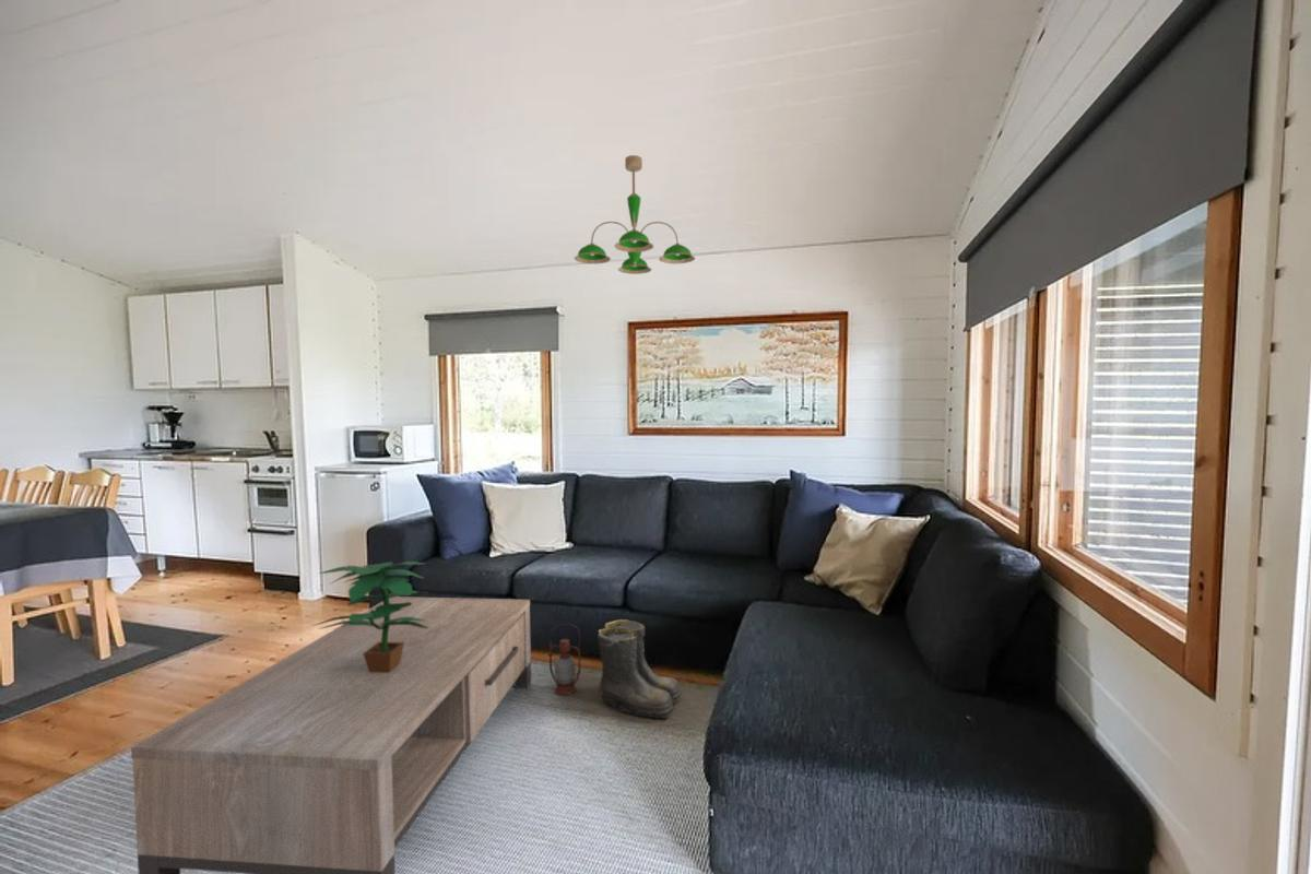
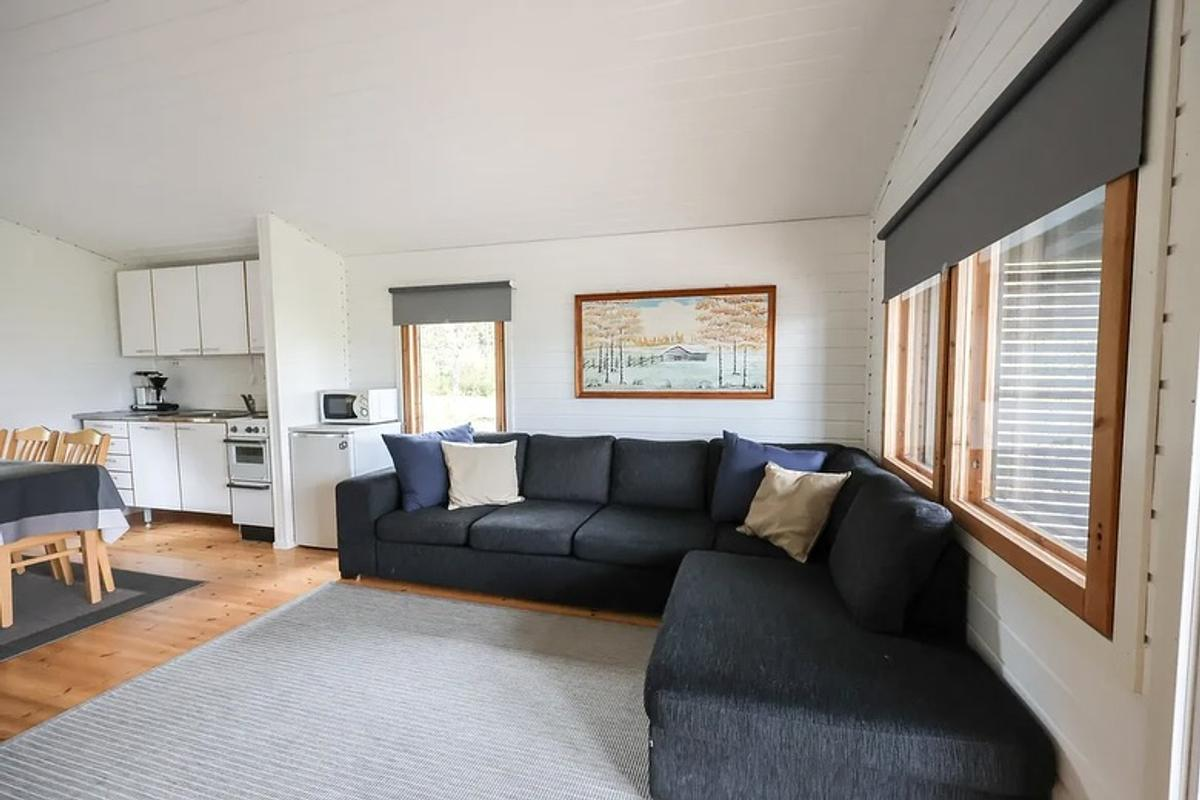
- ceiling light fixture [574,154,696,275]
- potted plant [310,560,428,673]
- lantern [548,623,581,696]
- boots [597,618,683,719]
- coffee table [130,595,532,874]
